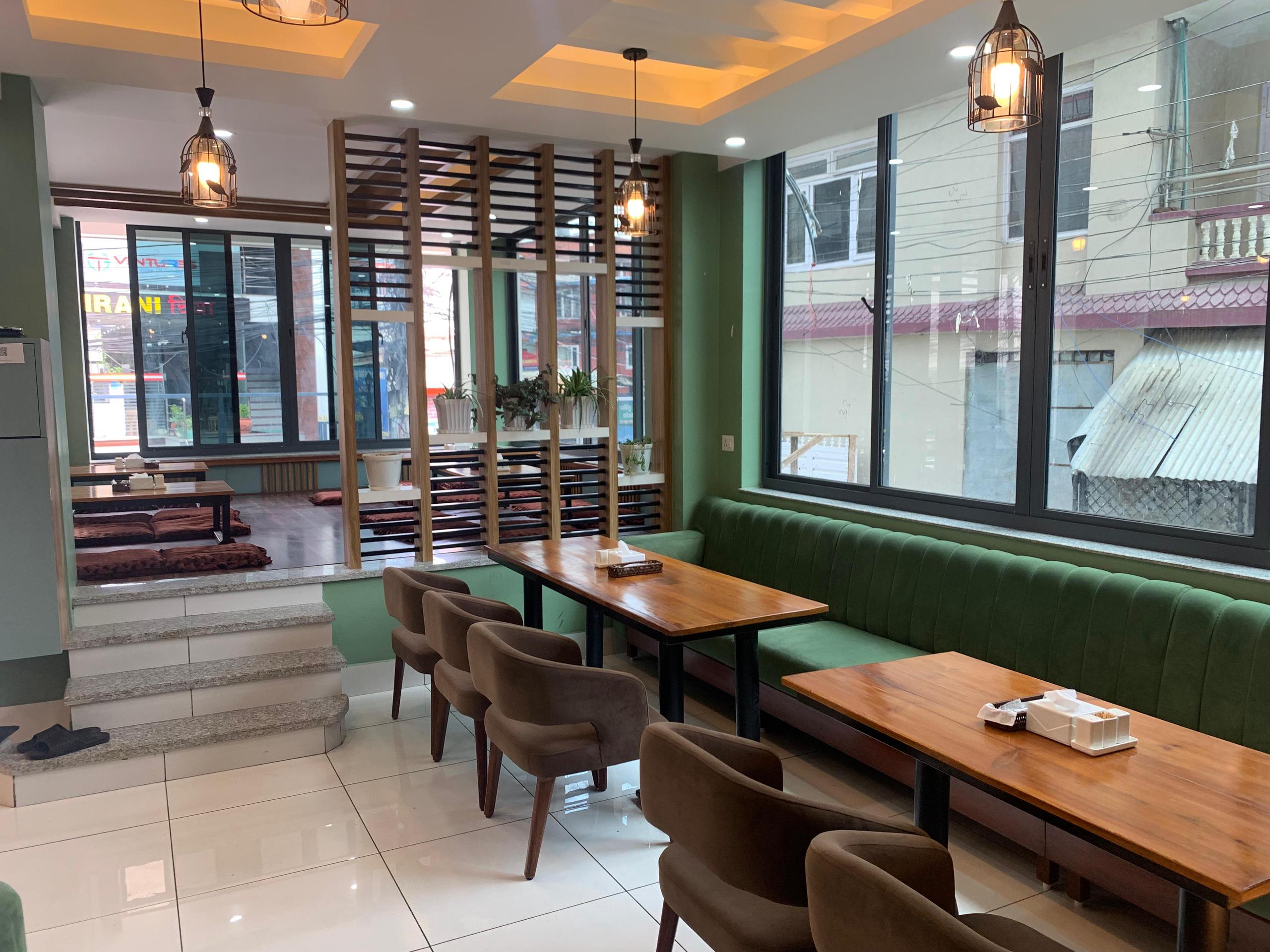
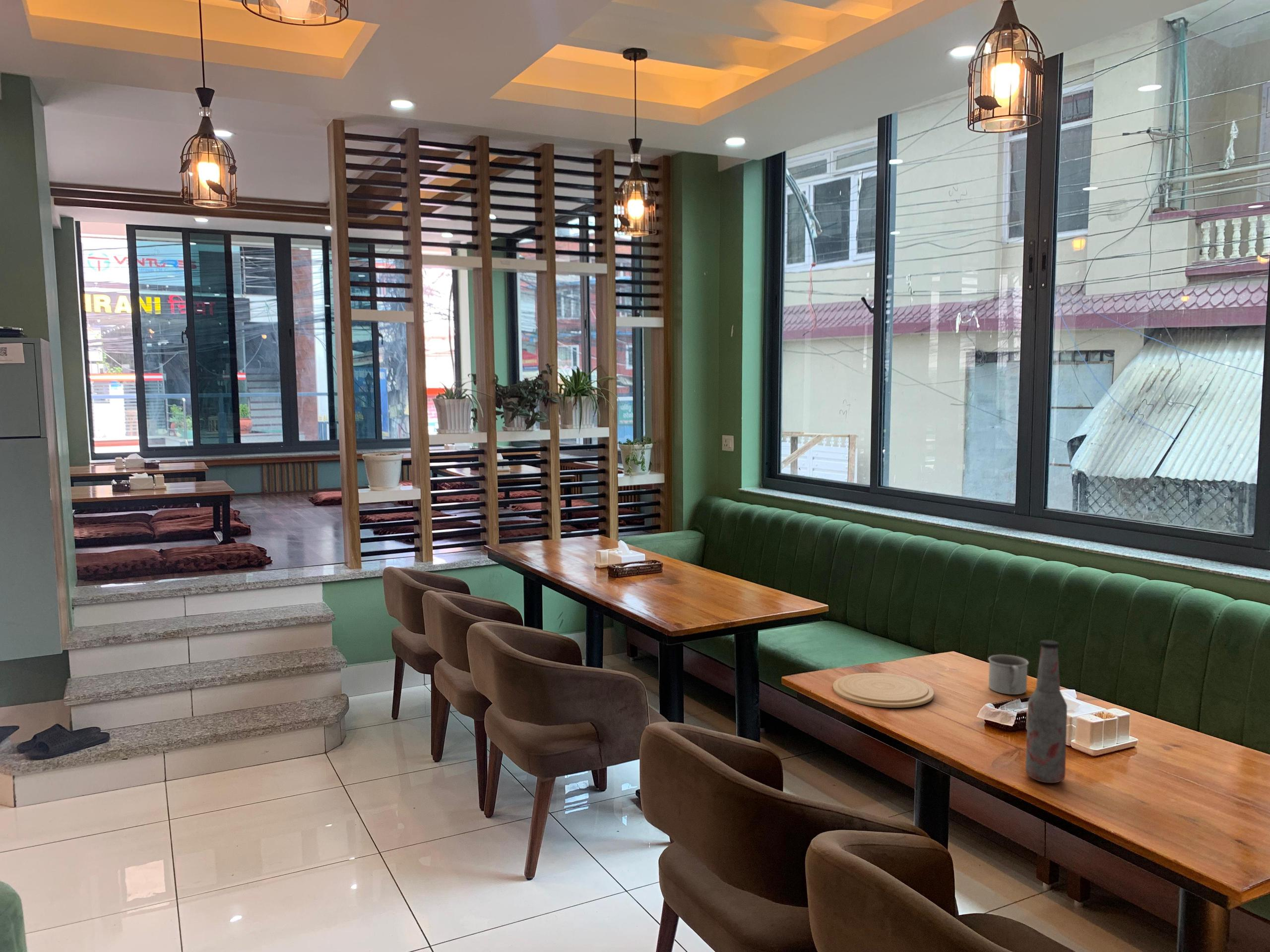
+ bottle [1025,640,1068,783]
+ mug [988,654,1029,695]
+ plate [832,672,935,709]
